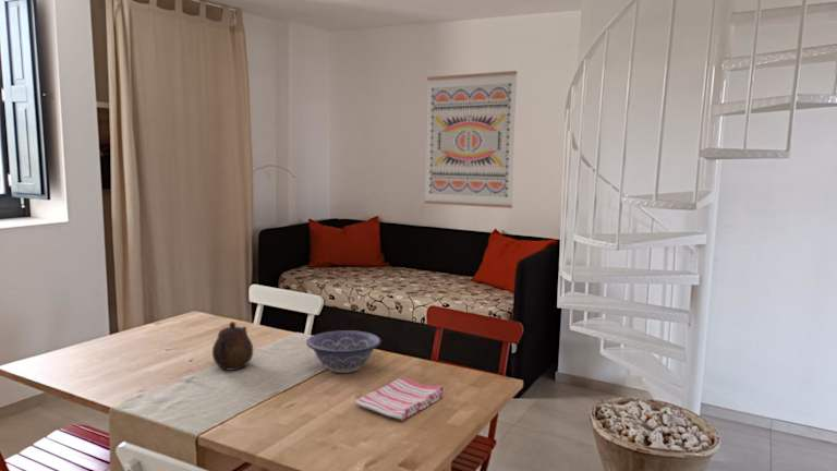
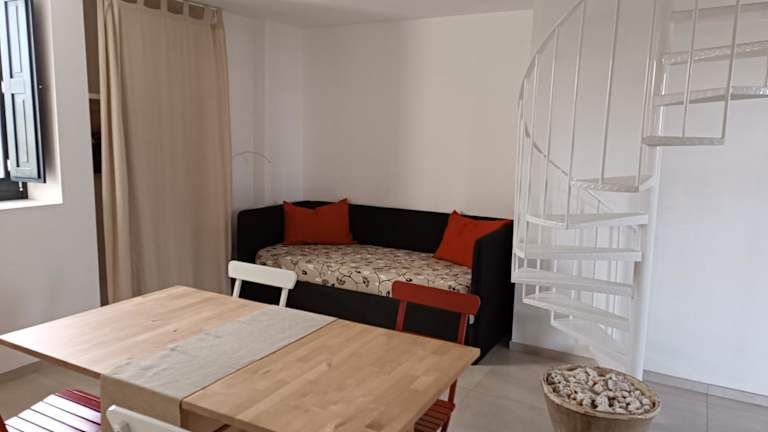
- decorative bowl [305,329,383,374]
- wall art [424,70,518,209]
- dish towel [354,376,445,422]
- teapot [211,321,254,372]
